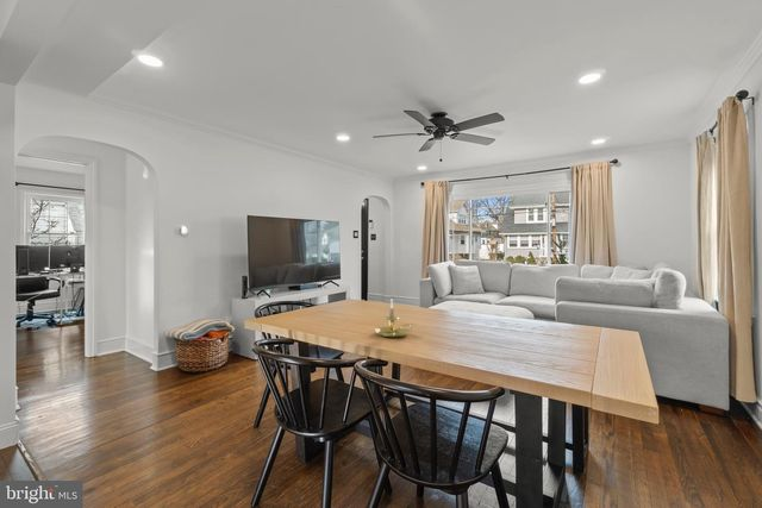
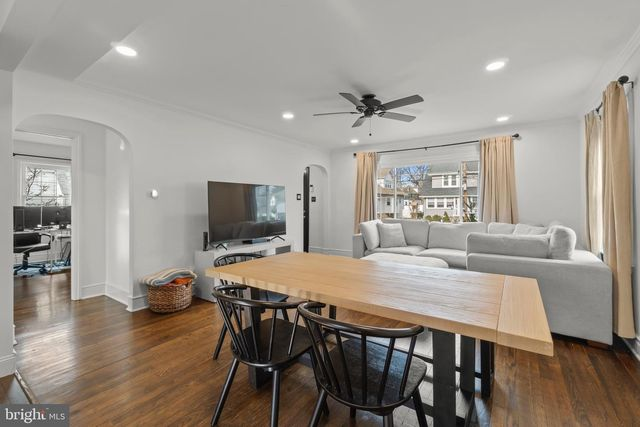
- candle holder [374,300,412,338]
